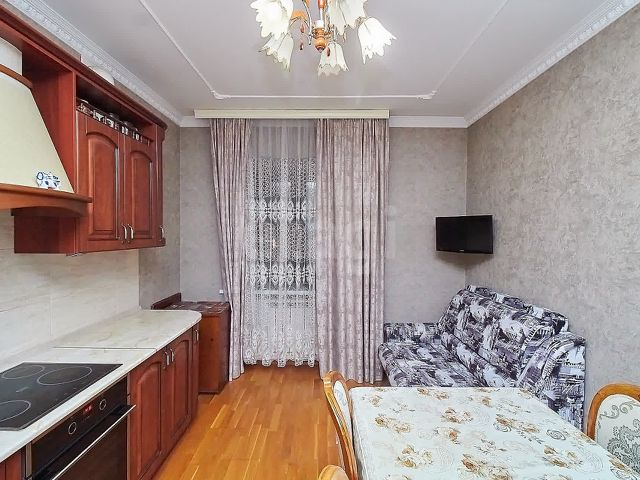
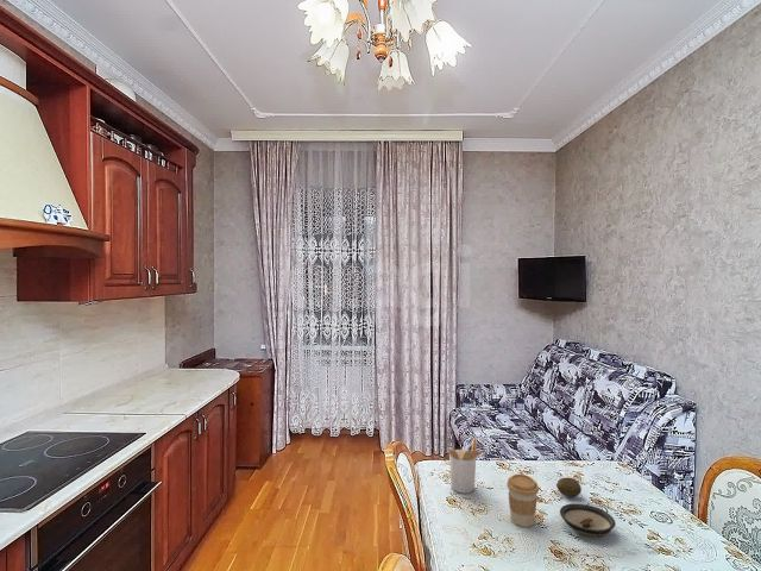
+ fruit [555,476,583,498]
+ utensil holder [446,435,486,495]
+ coffee cup [505,473,540,528]
+ saucer [559,502,616,538]
